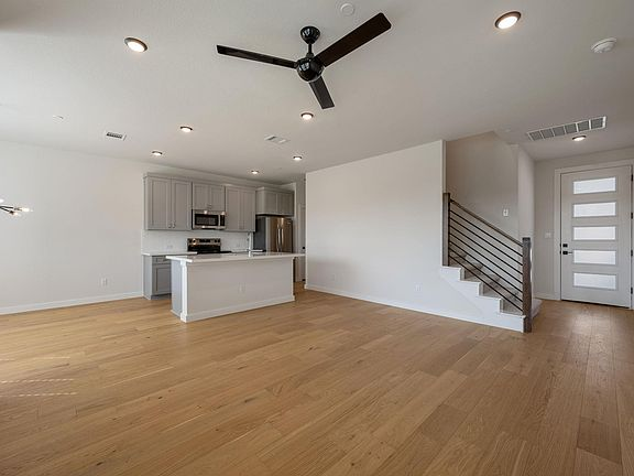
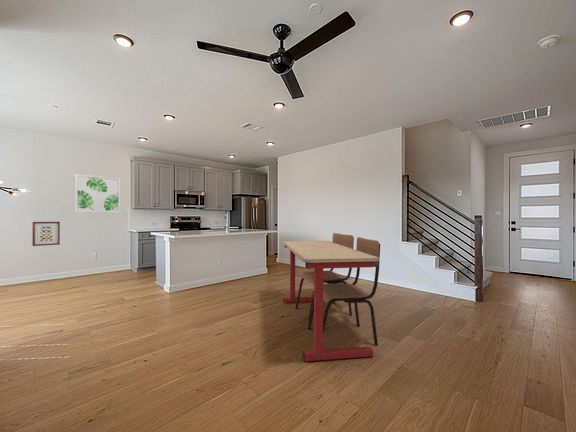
+ wall art [31,221,61,247]
+ school desk [282,232,381,362]
+ wall art [75,173,121,213]
